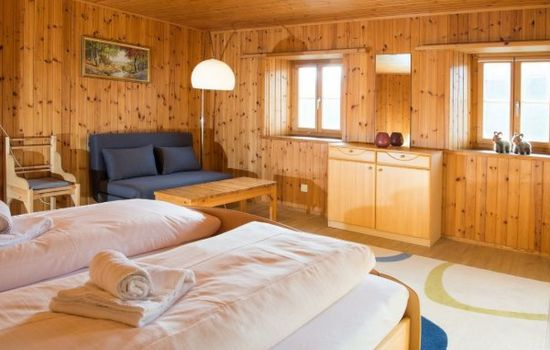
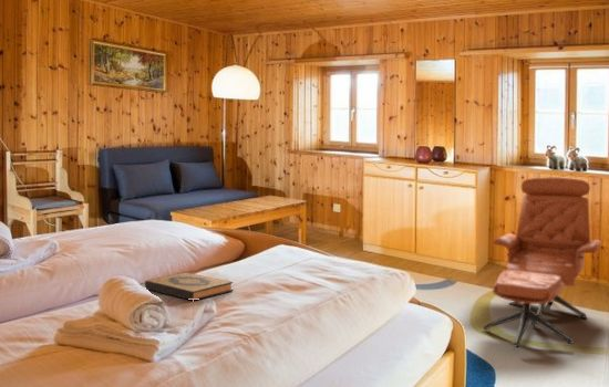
+ lounge chair [483,176,602,348]
+ hardback book [144,271,234,300]
